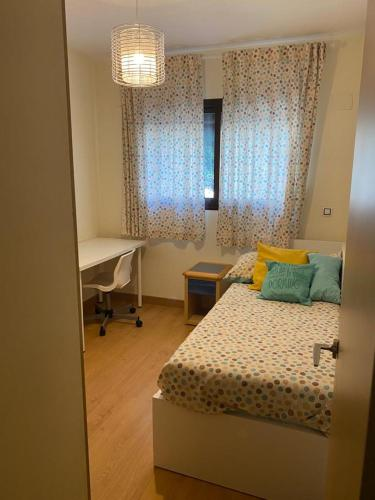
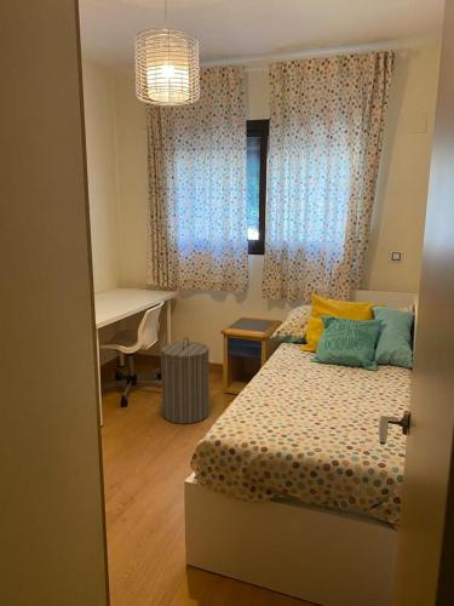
+ laundry hamper [160,336,211,425]
